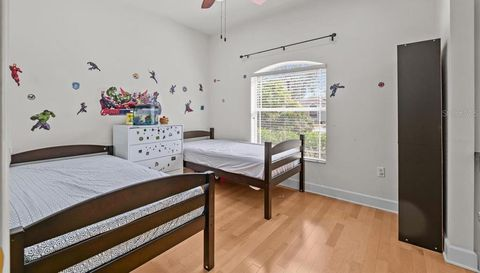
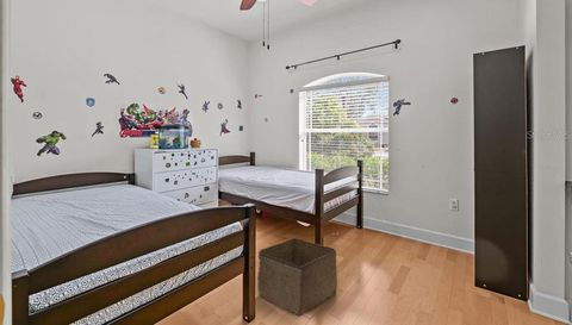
+ storage bin [256,237,338,318]
